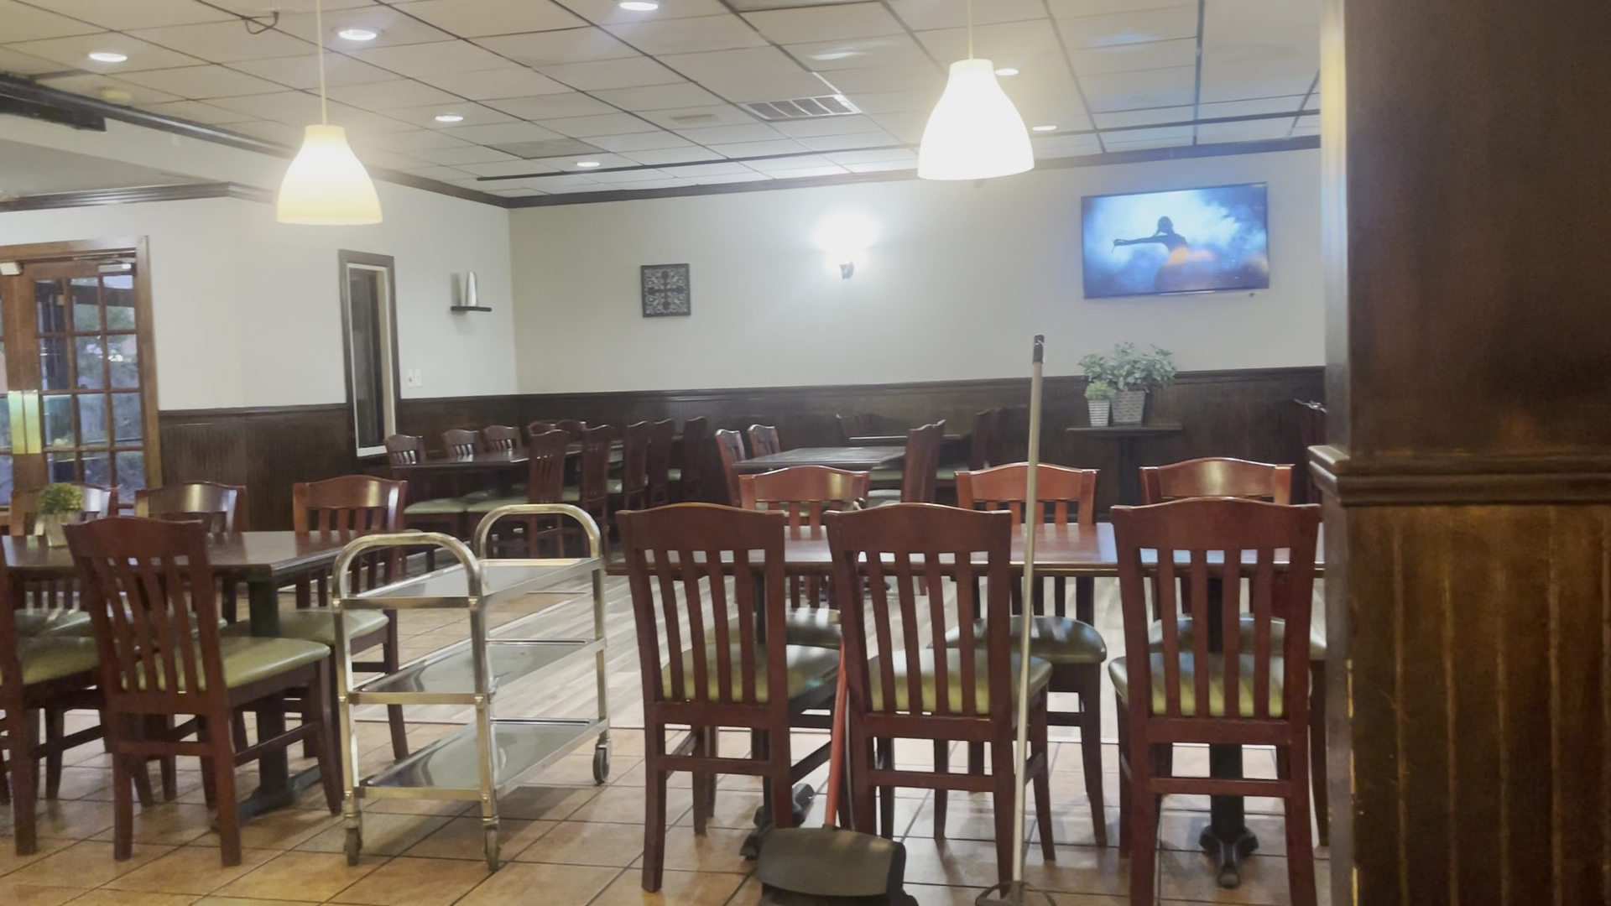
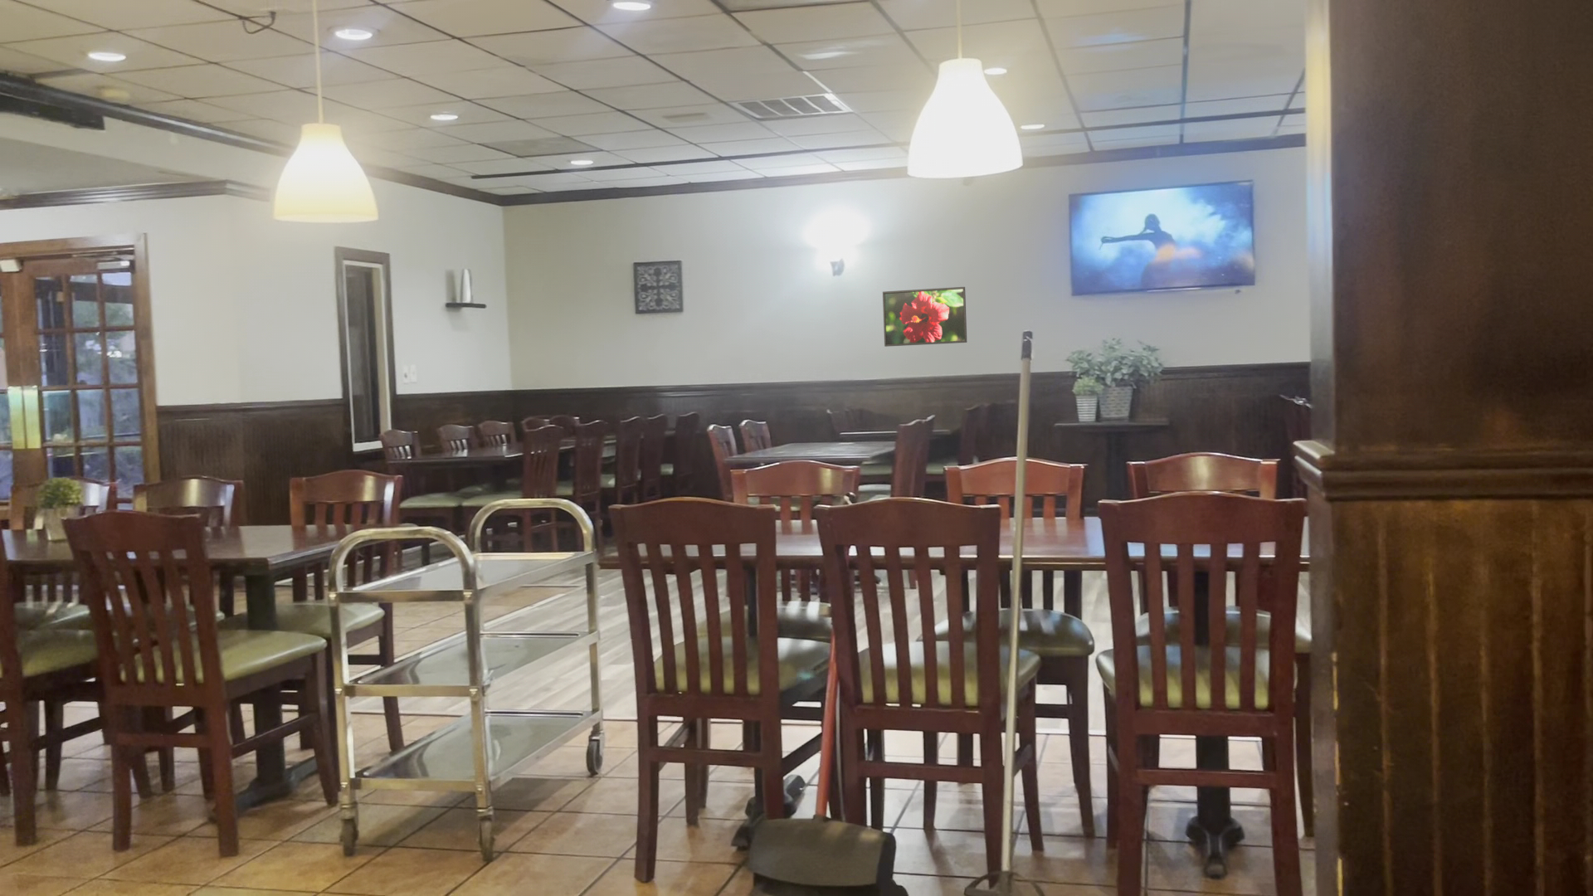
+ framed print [882,287,967,348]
